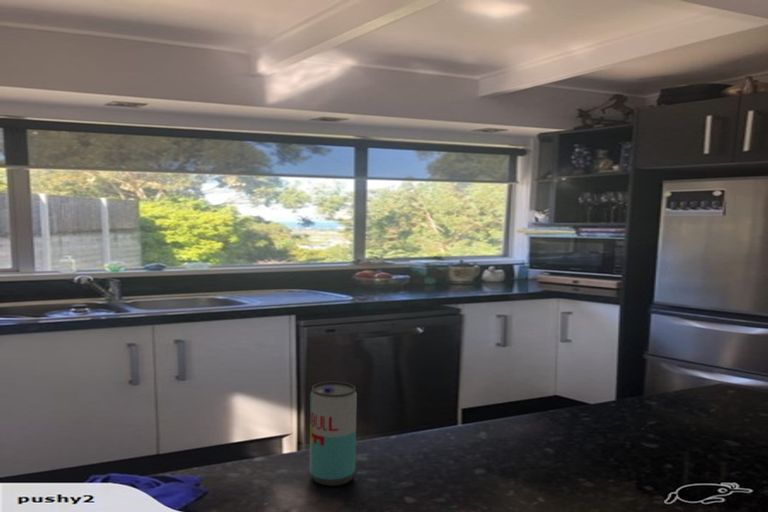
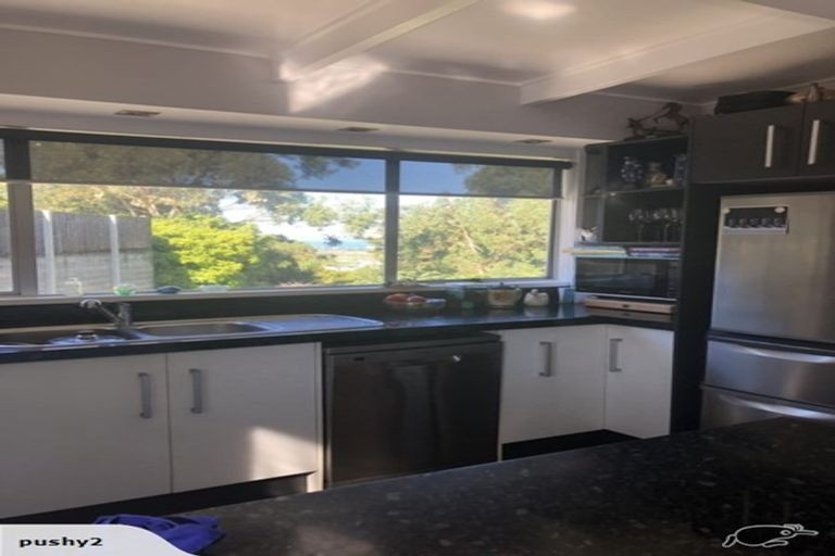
- beverage can [309,381,358,487]
